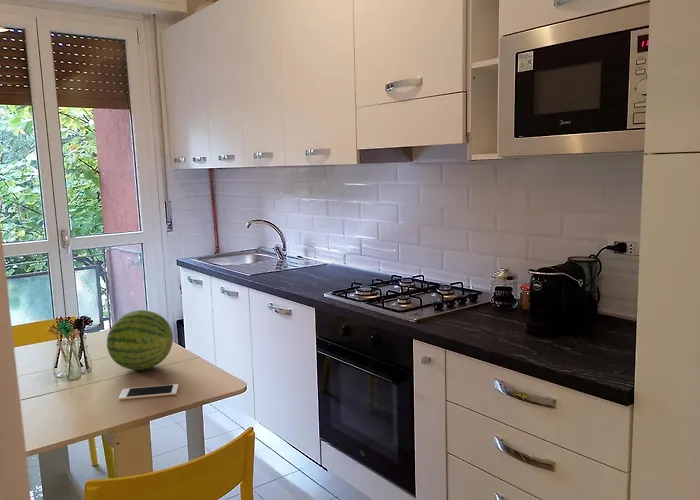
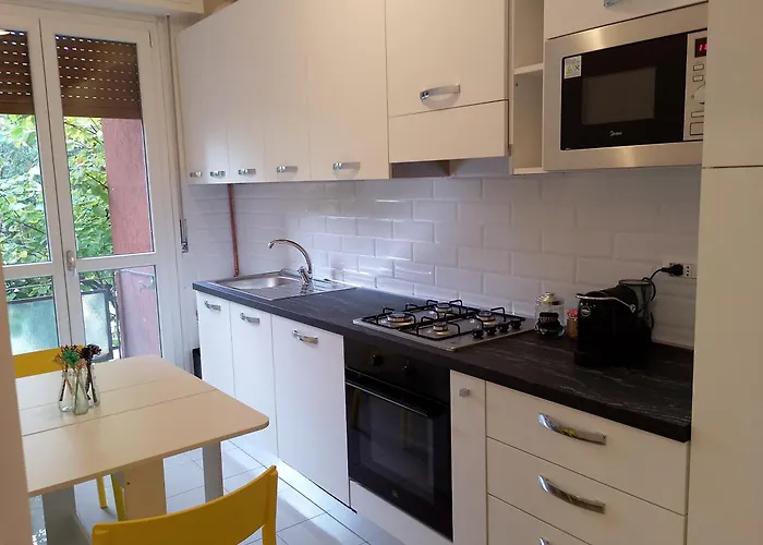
- fruit [106,309,174,371]
- cell phone [118,383,179,401]
